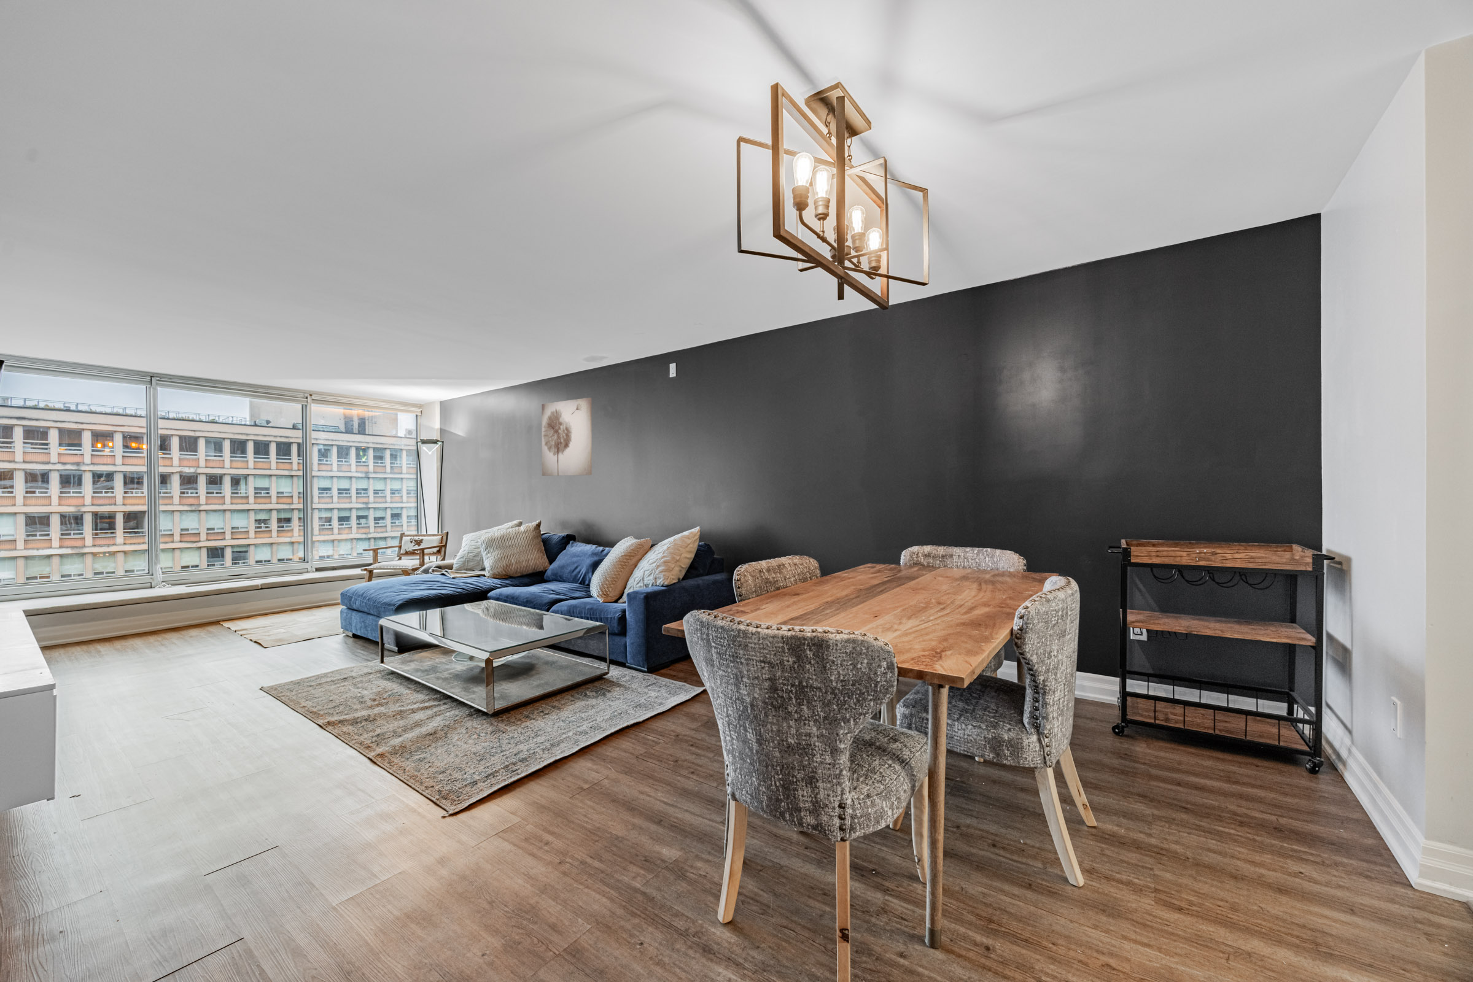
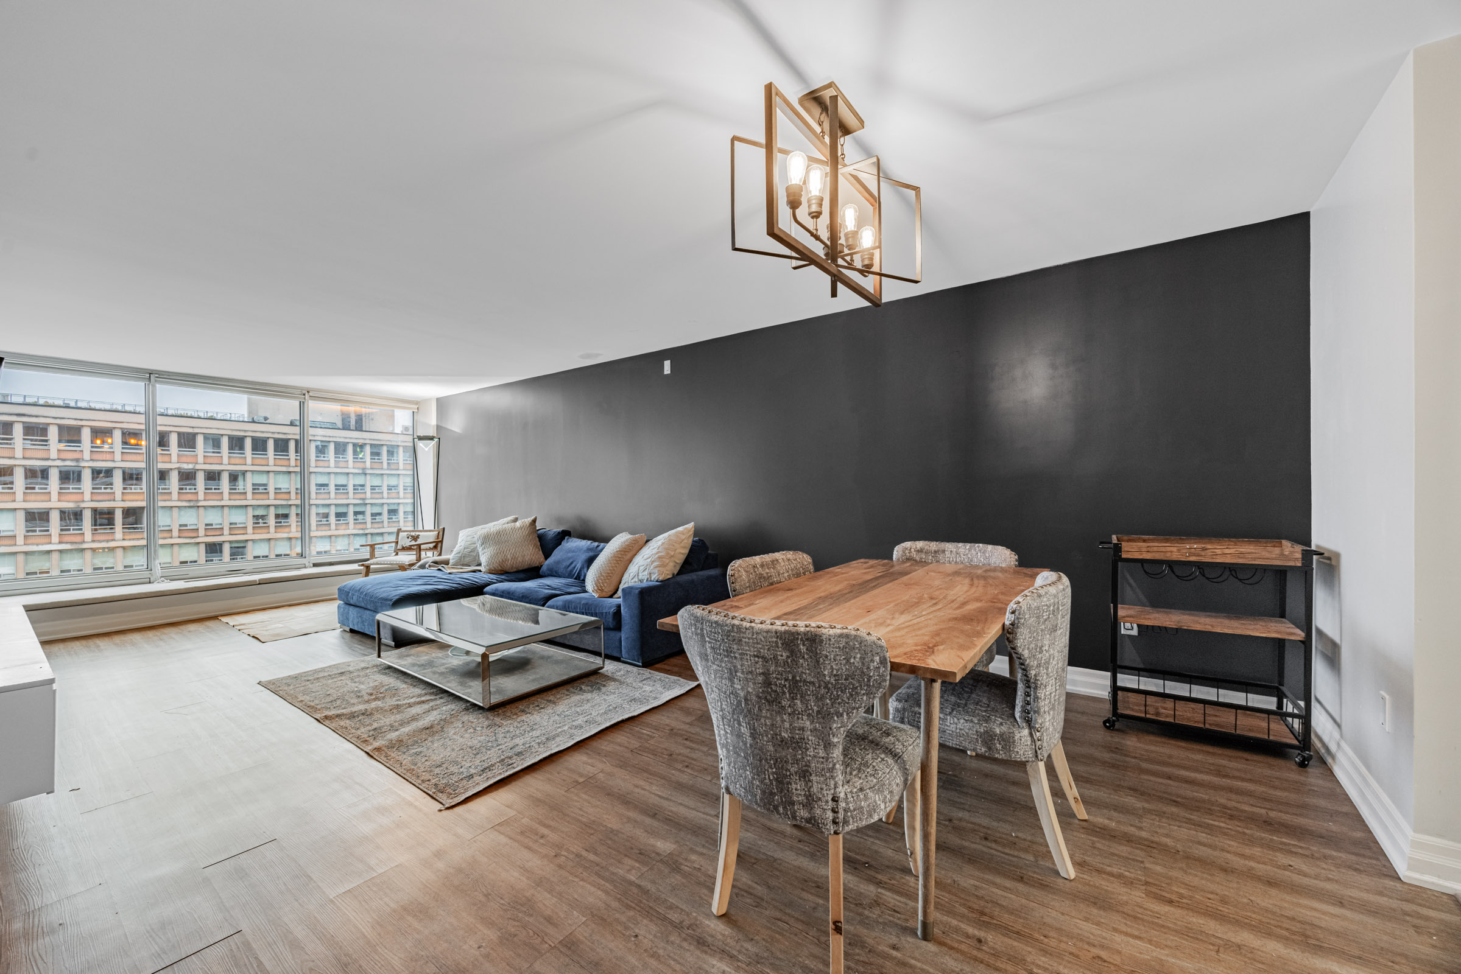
- wall art [541,397,593,477]
